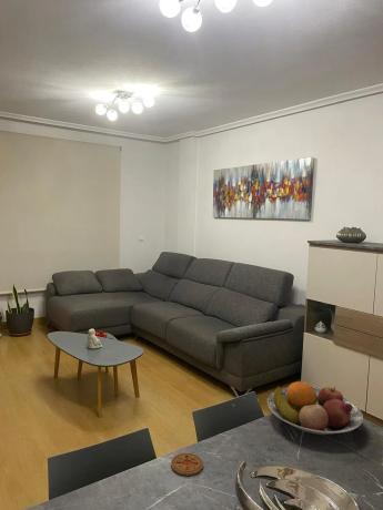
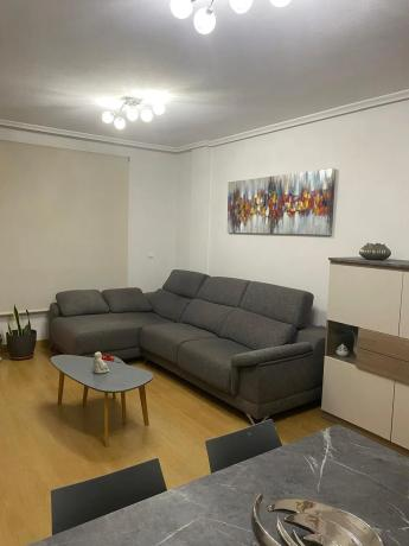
- coaster [170,452,204,477]
- fruit bowl [266,380,364,436]
